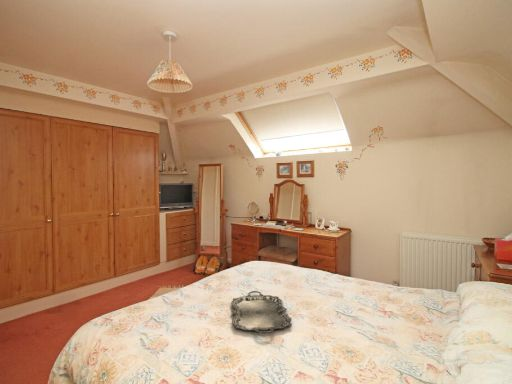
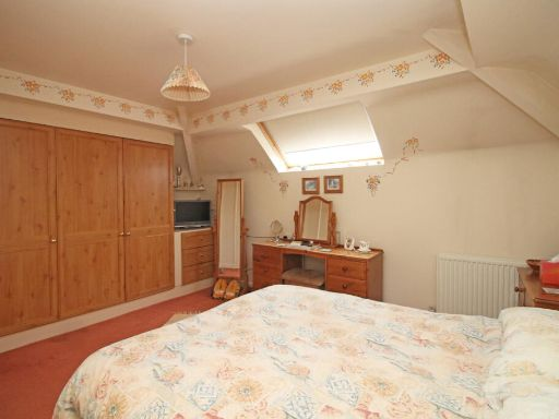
- serving tray [230,290,293,334]
